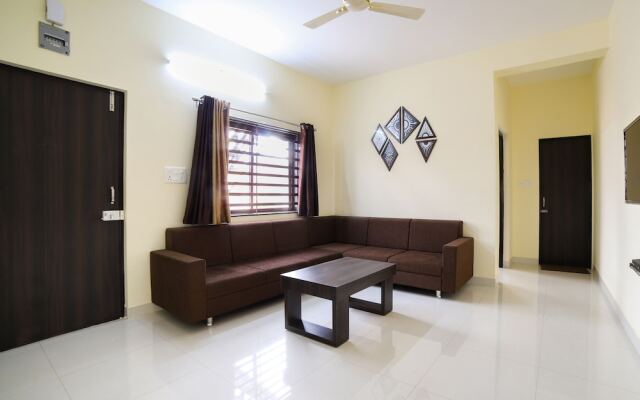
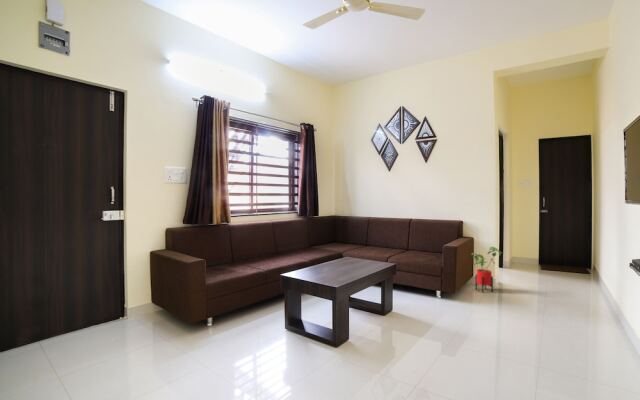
+ house plant [471,246,503,293]
